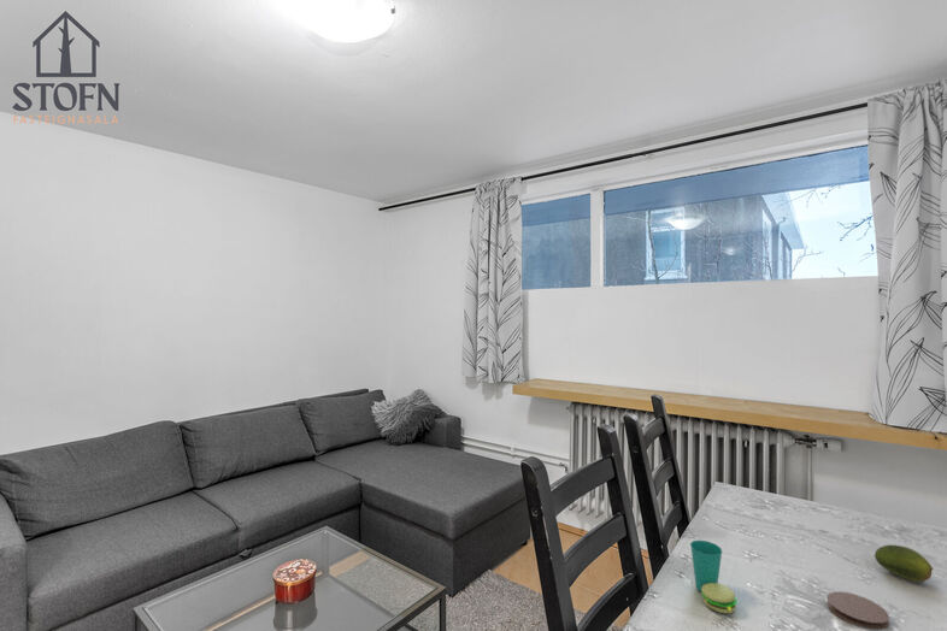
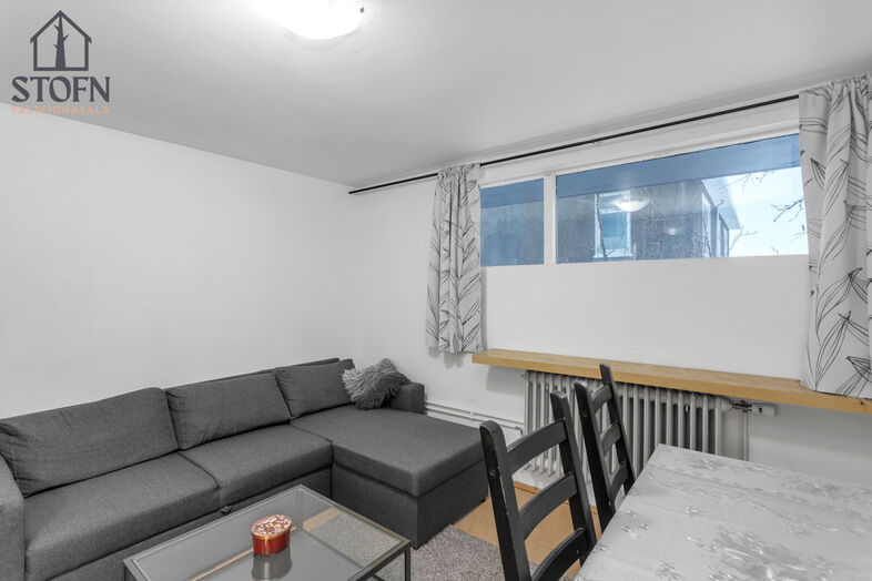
- cup [689,539,739,614]
- coaster [827,590,890,631]
- fruit [874,544,934,583]
